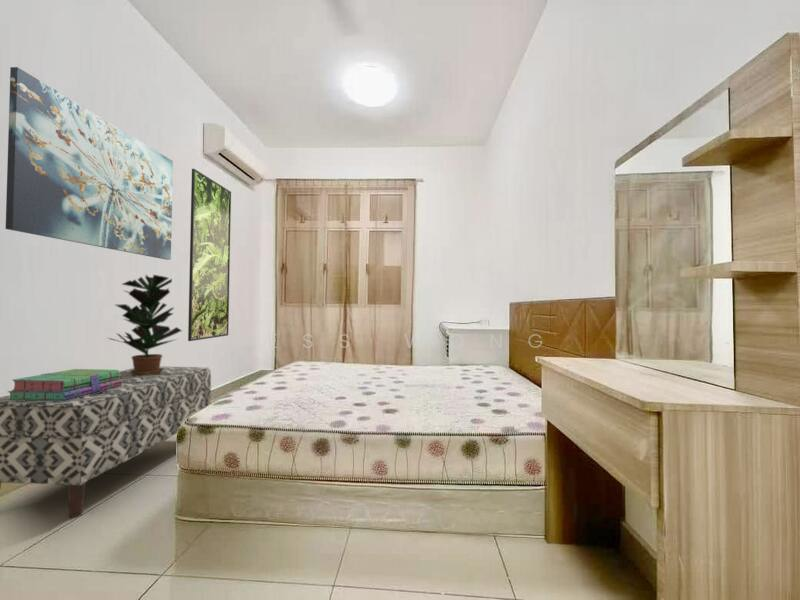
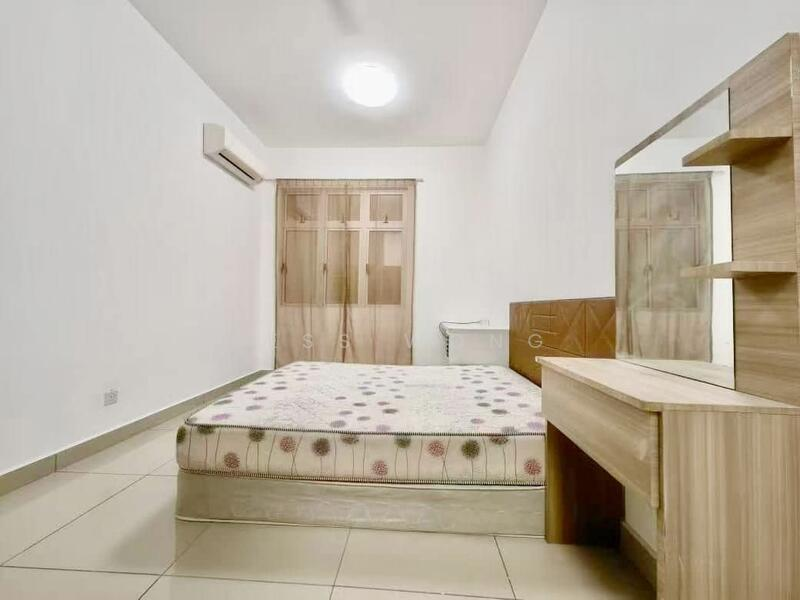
- potted plant [108,273,183,376]
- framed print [187,168,232,342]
- stack of books [7,368,122,401]
- wall art [5,66,174,261]
- bench [0,366,212,519]
